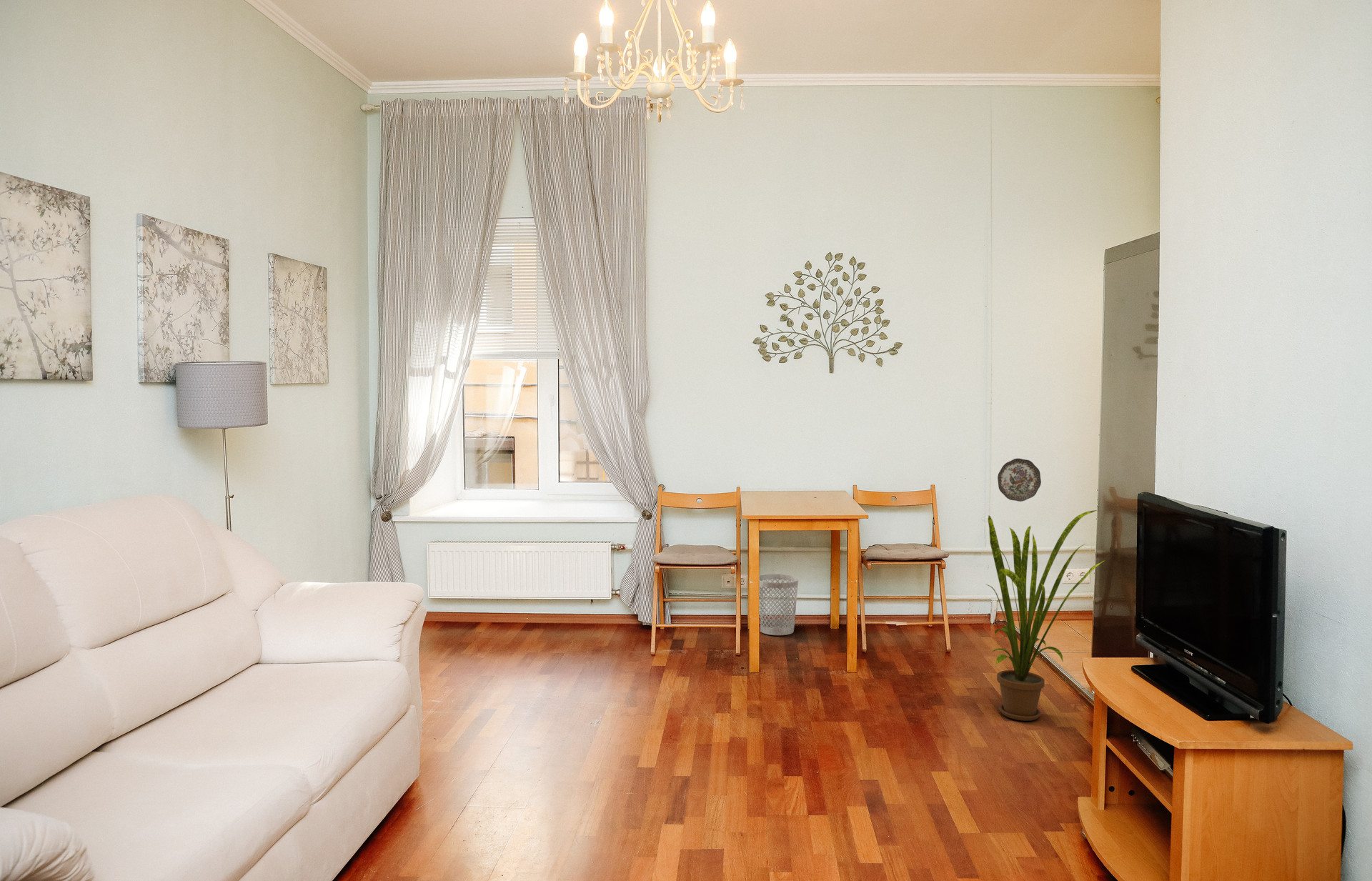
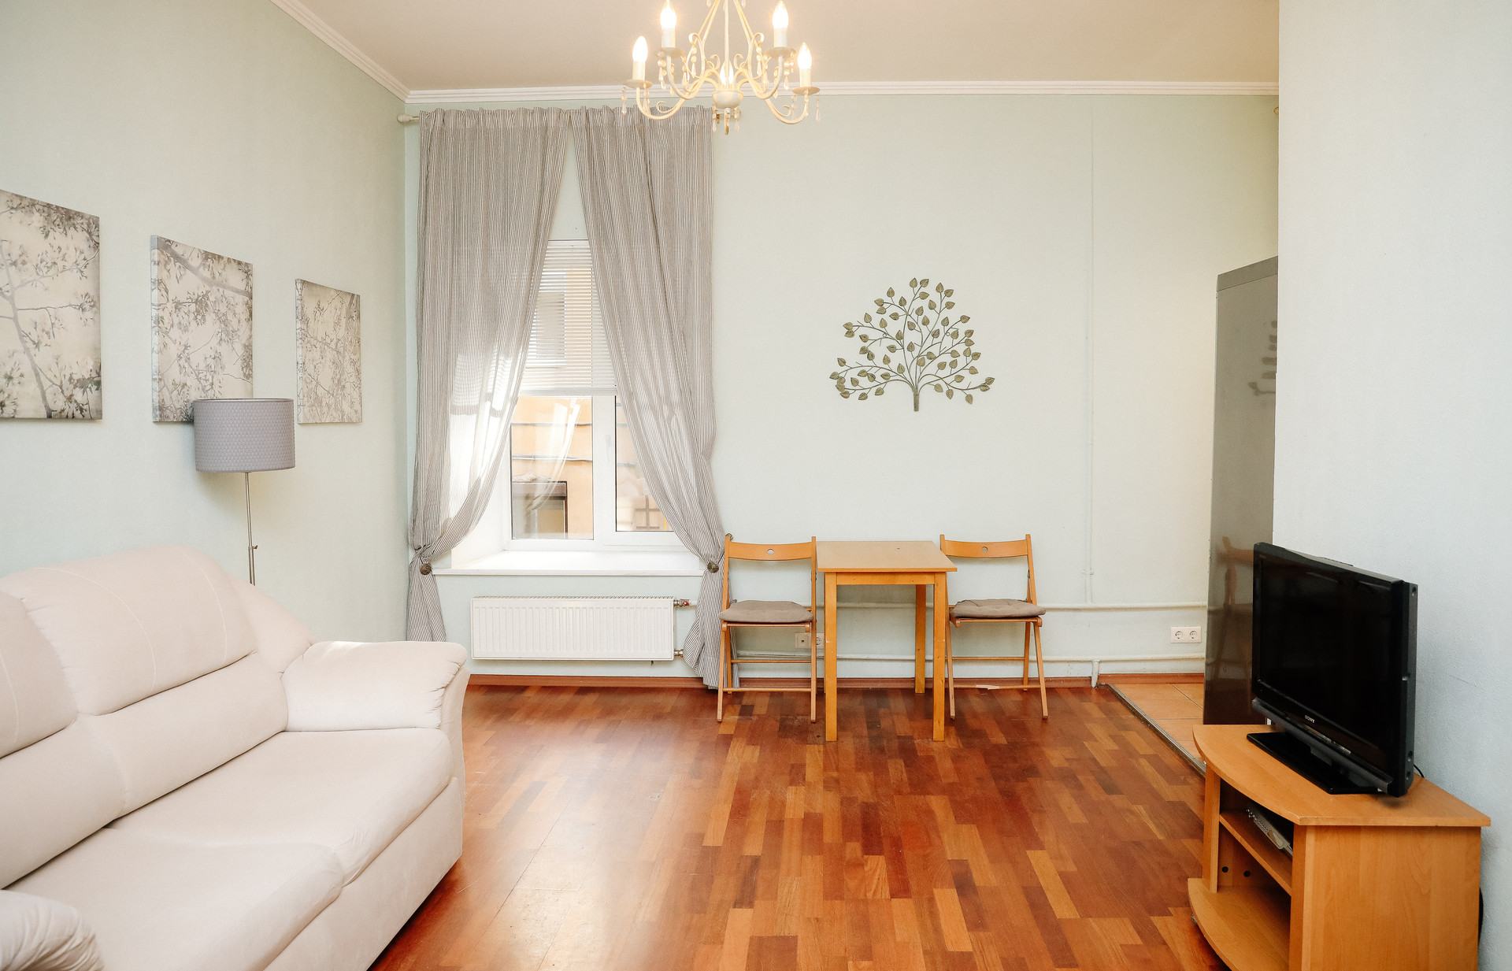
- decorative plate [997,457,1042,502]
- house plant [985,509,1105,722]
- wastebasket [759,574,799,636]
